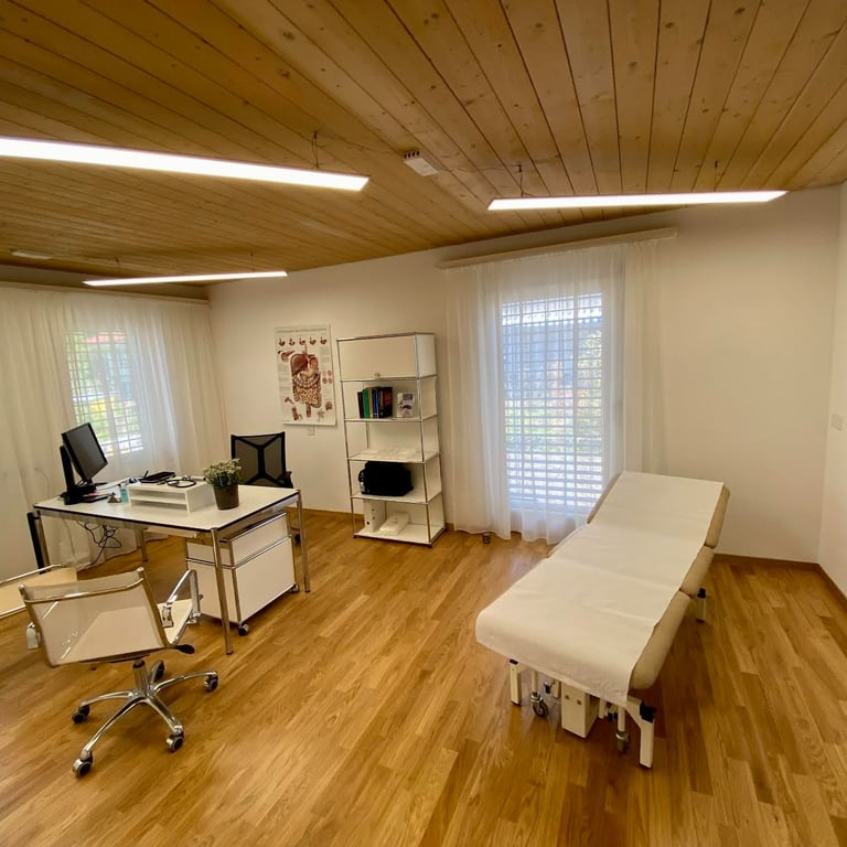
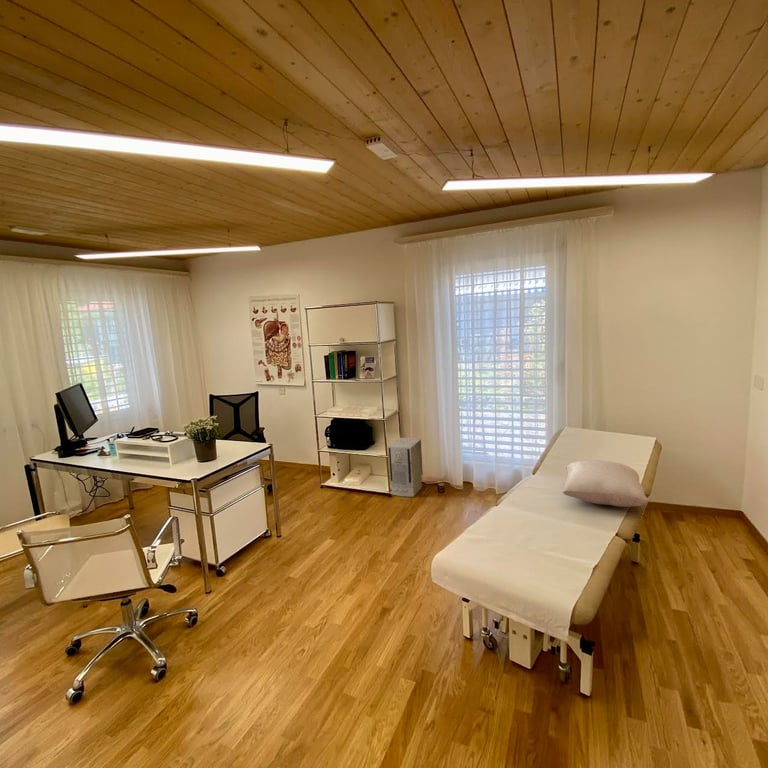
+ air purifier [386,437,424,498]
+ pillow [562,459,650,508]
